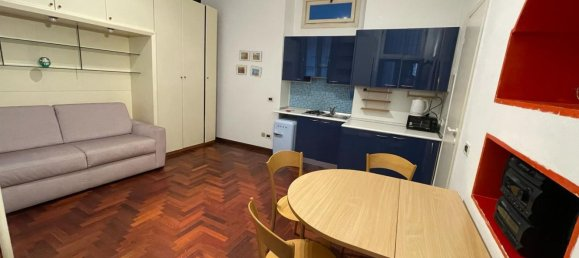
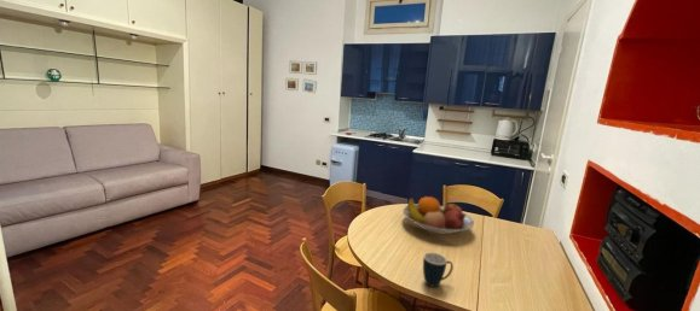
+ mug [422,252,455,288]
+ fruit bowl [401,195,475,235]
